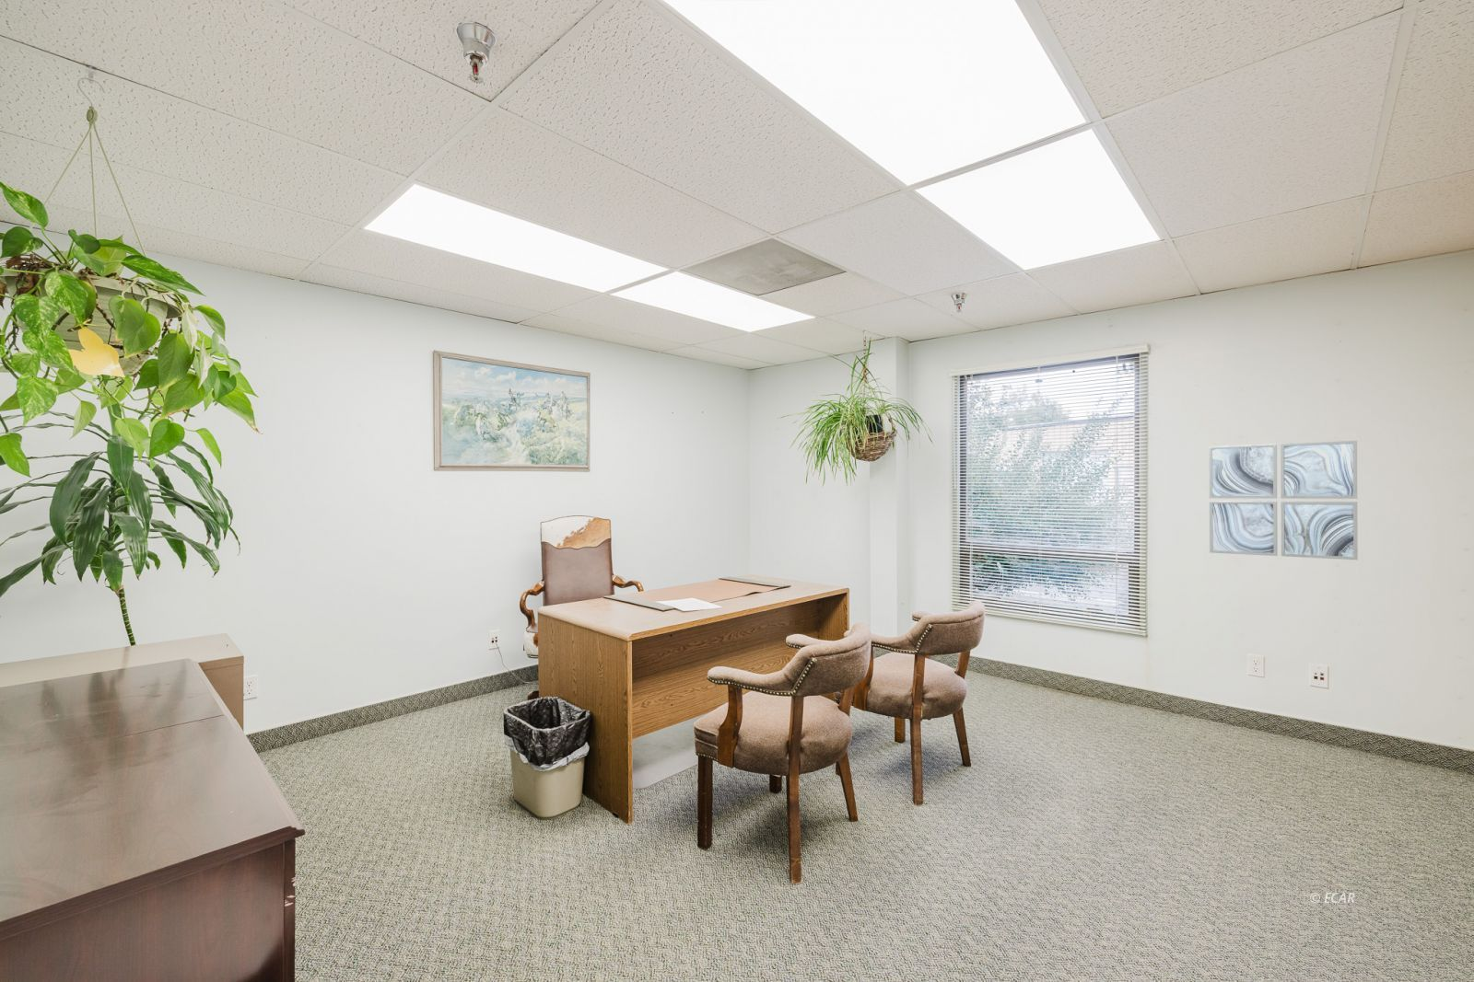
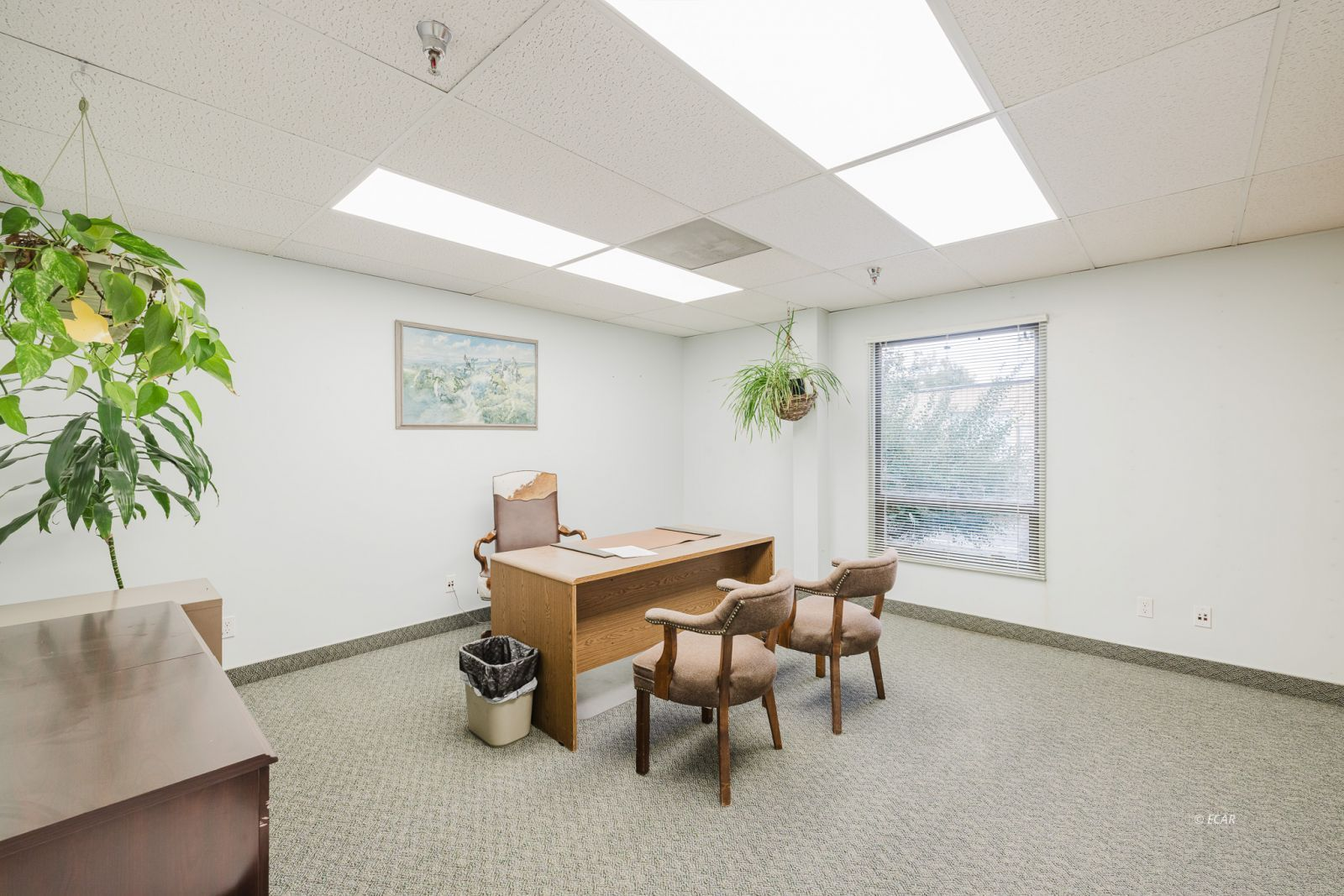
- wall art [1207,439,1359,560]
